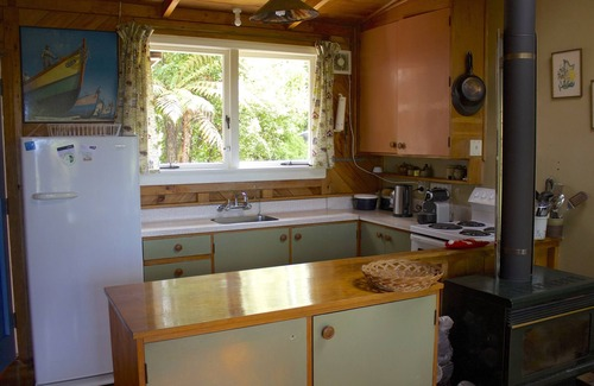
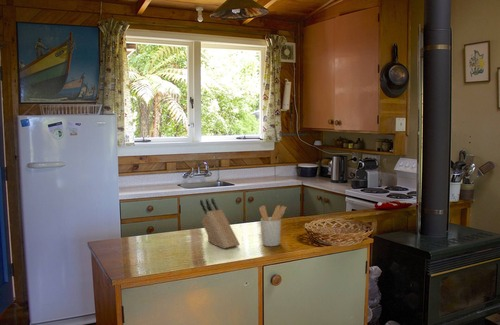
+ utensil holder [258,204,287,247]
+ knife block [199,197,241,249]
